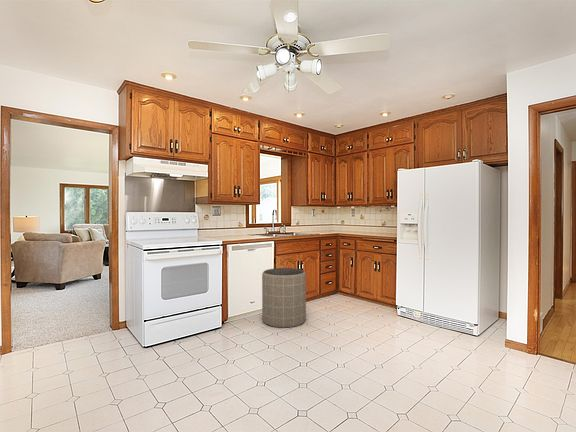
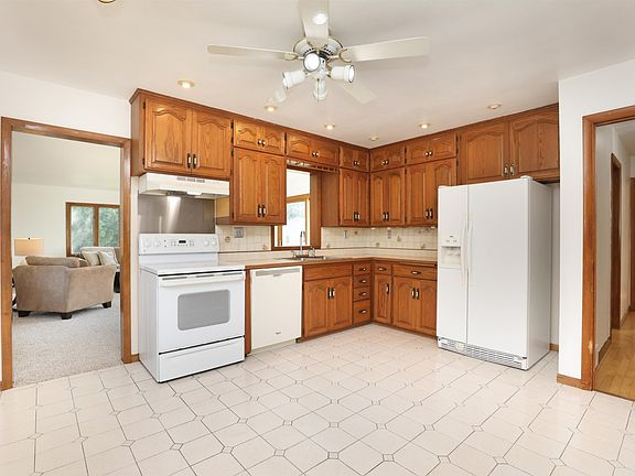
- trash can [261,267,307,329]
